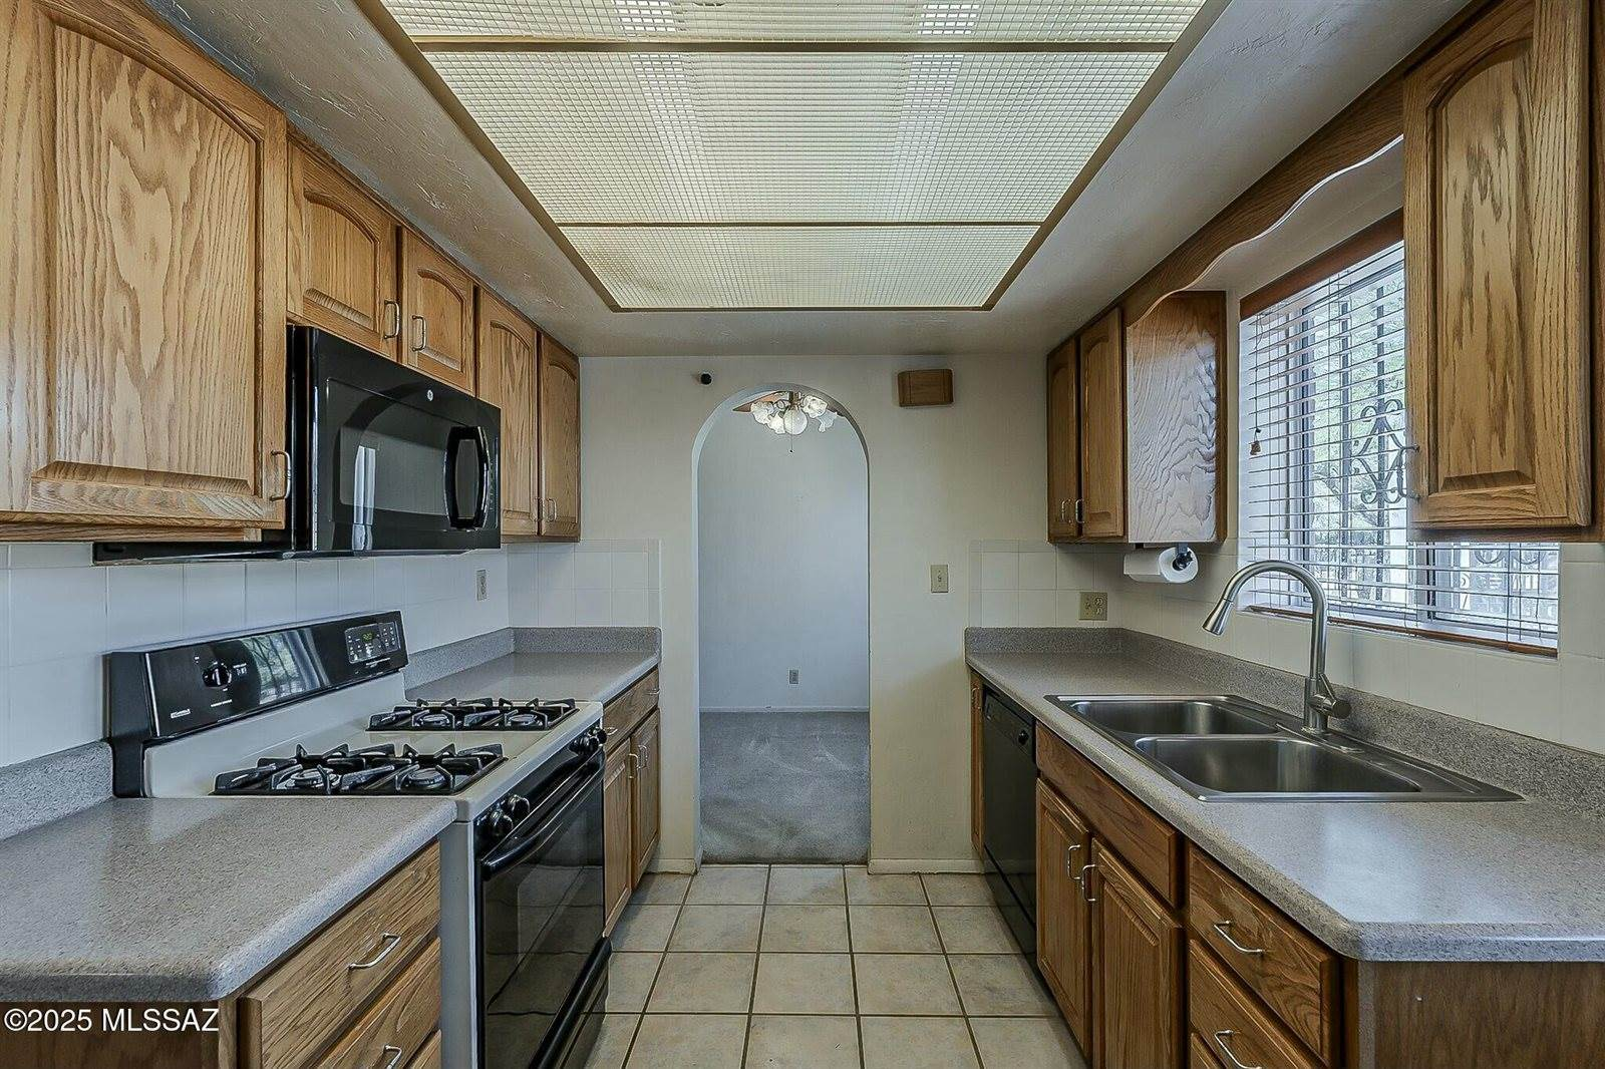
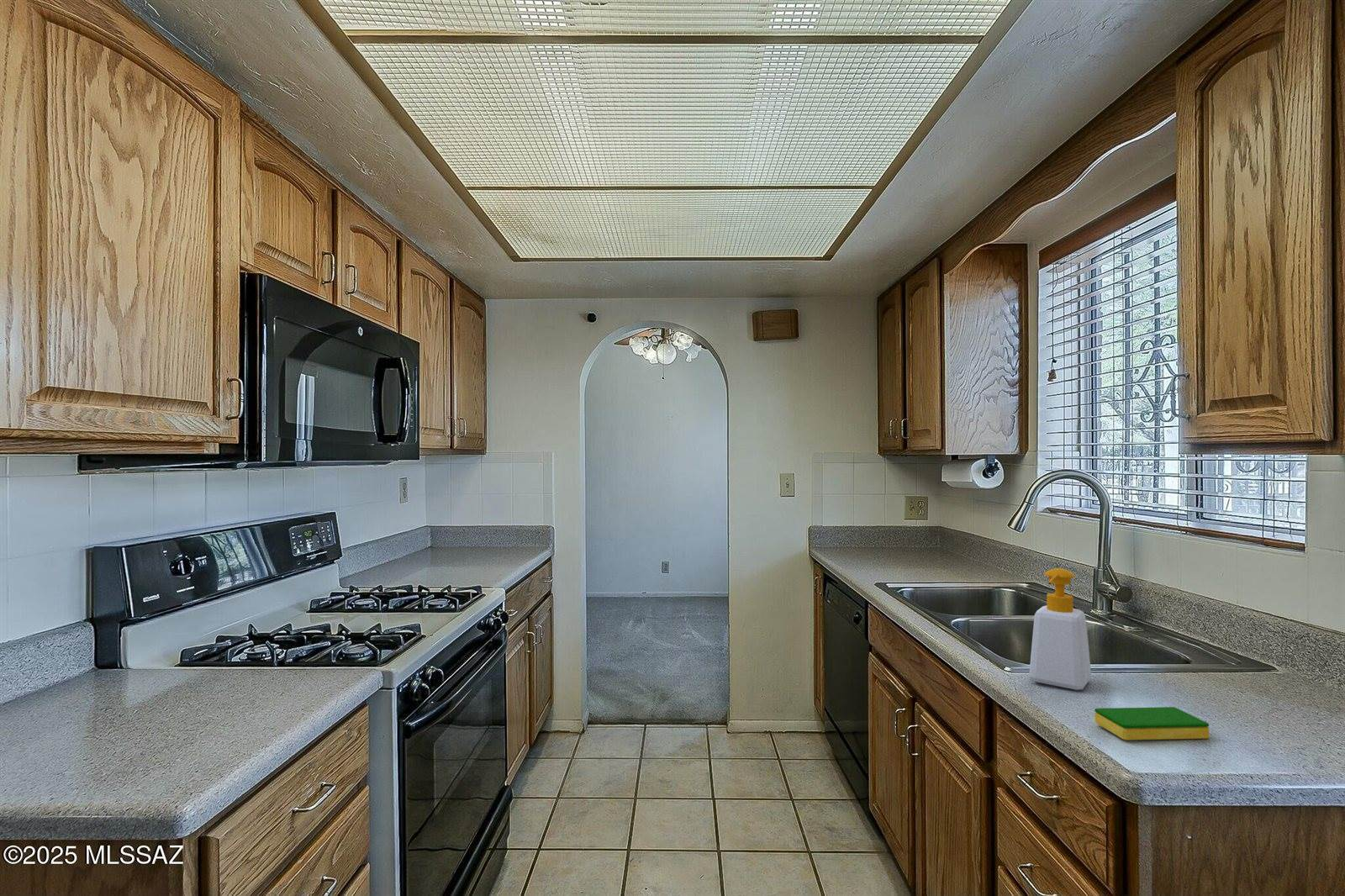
+ dish sponge [1094,706,1210,741]
+ soap bottle [1028,567,1092,691]
